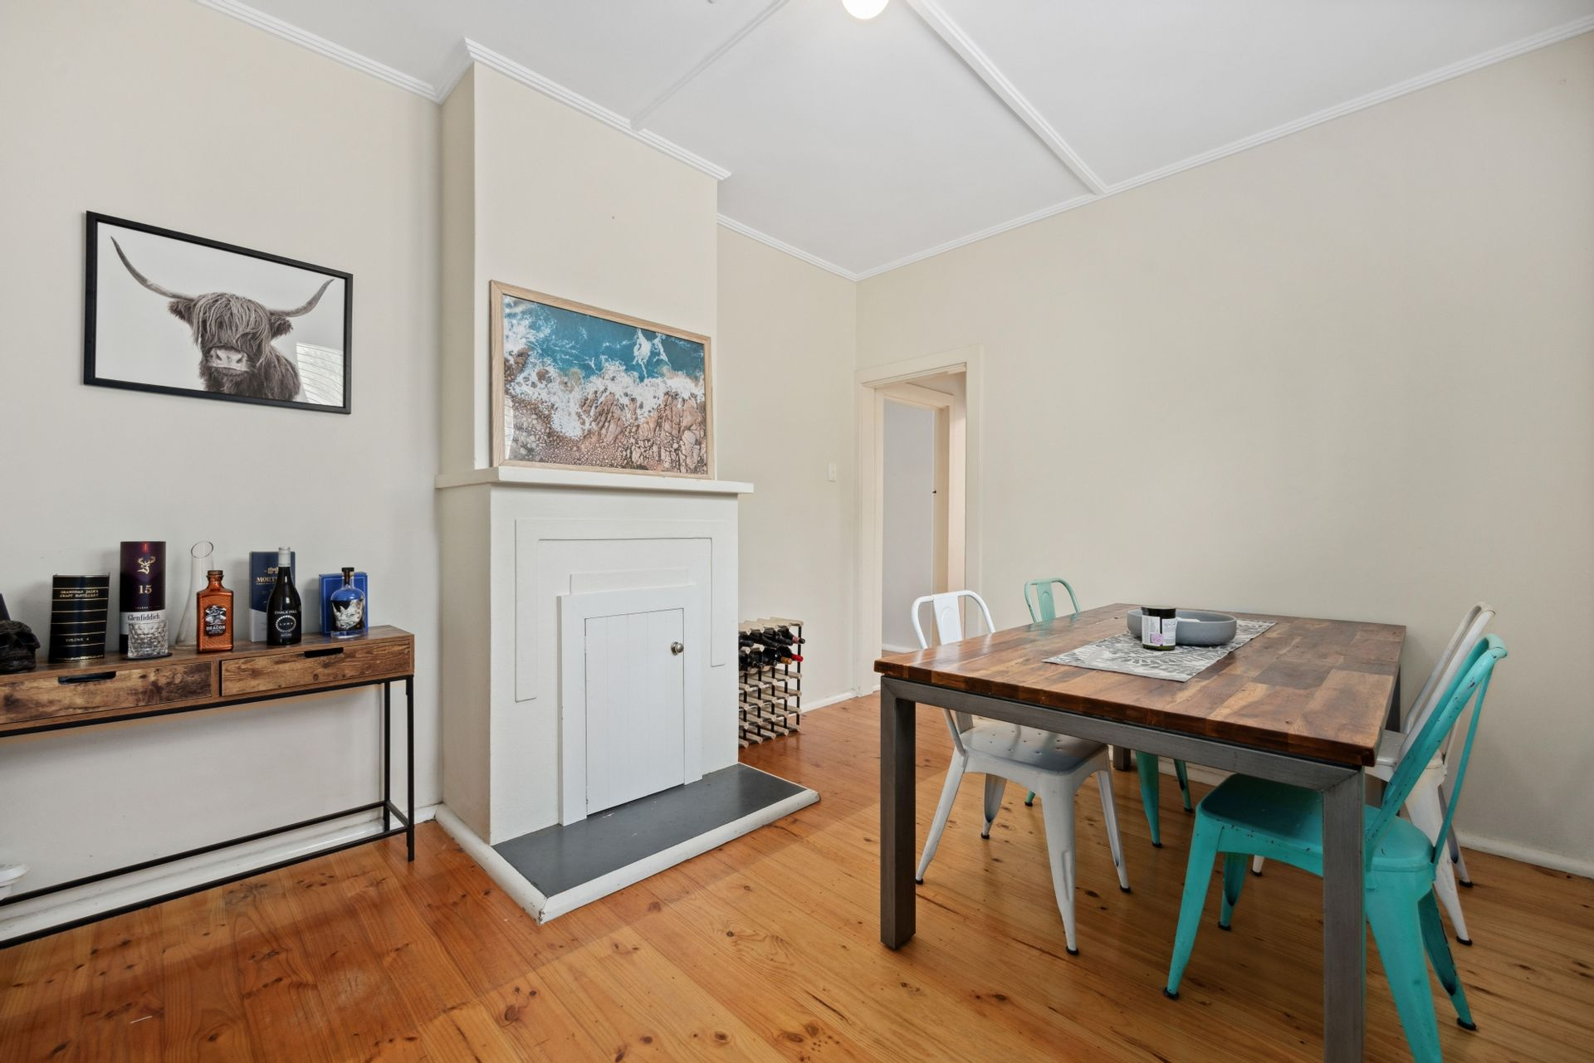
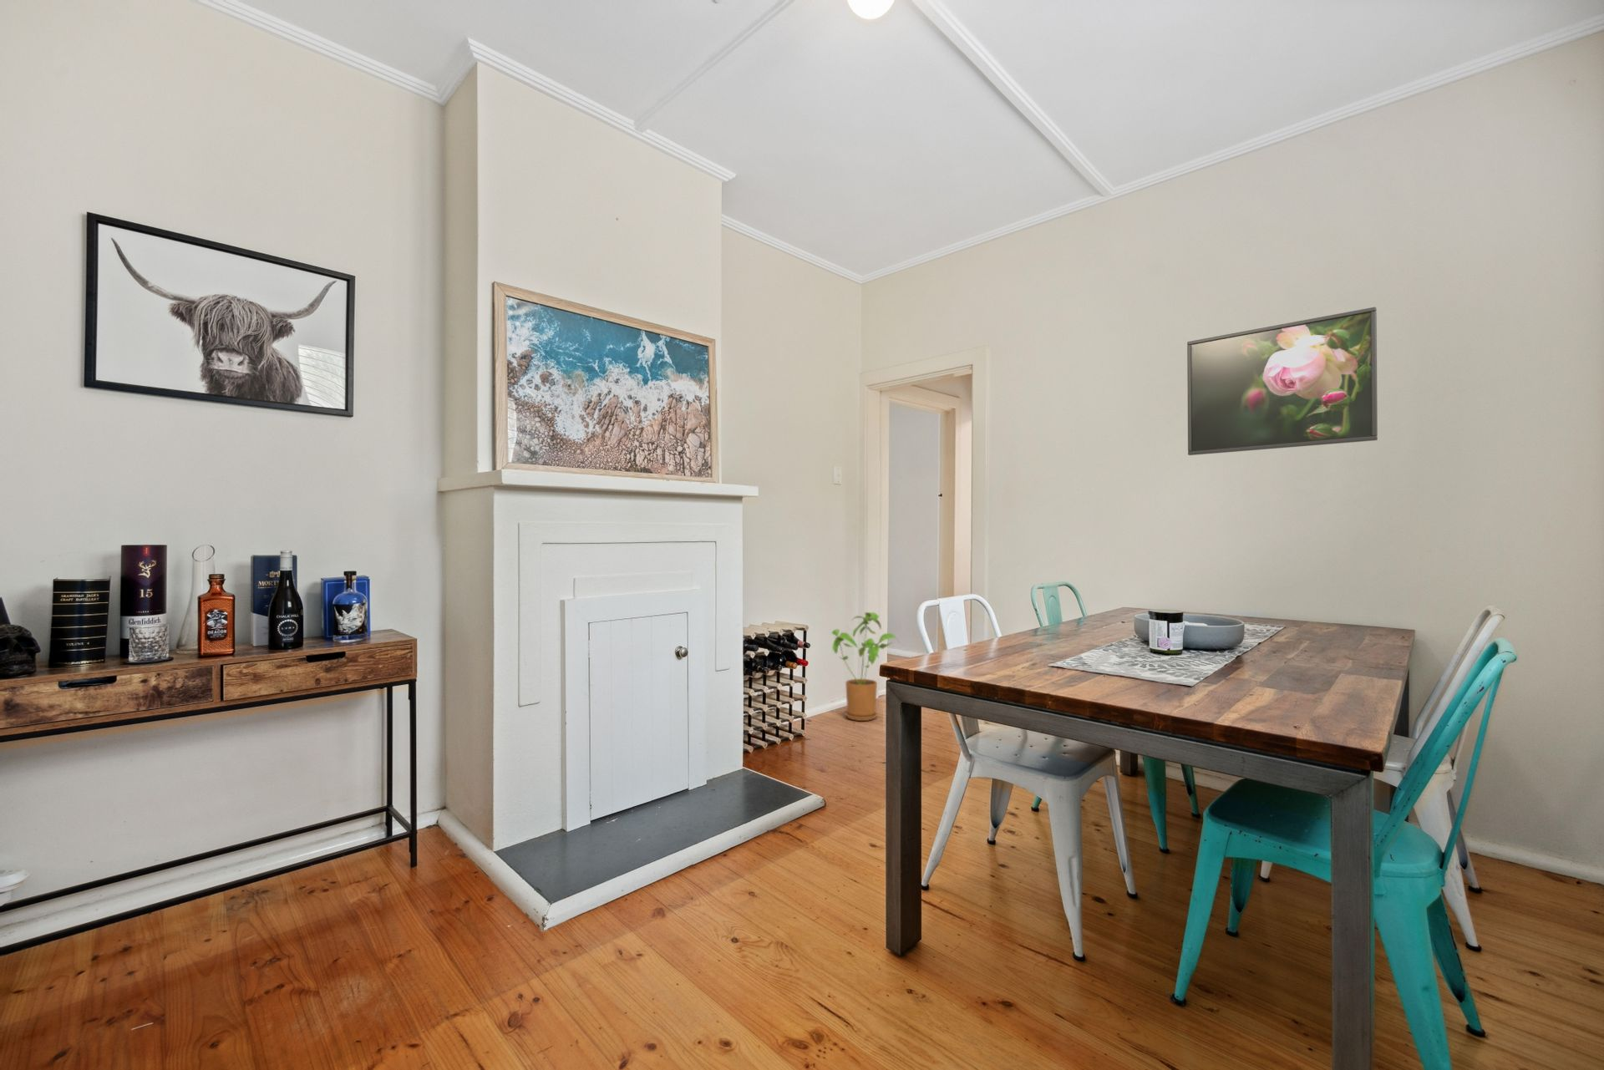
+ house plant [831,611,899,721]
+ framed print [1186,307,1378,456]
